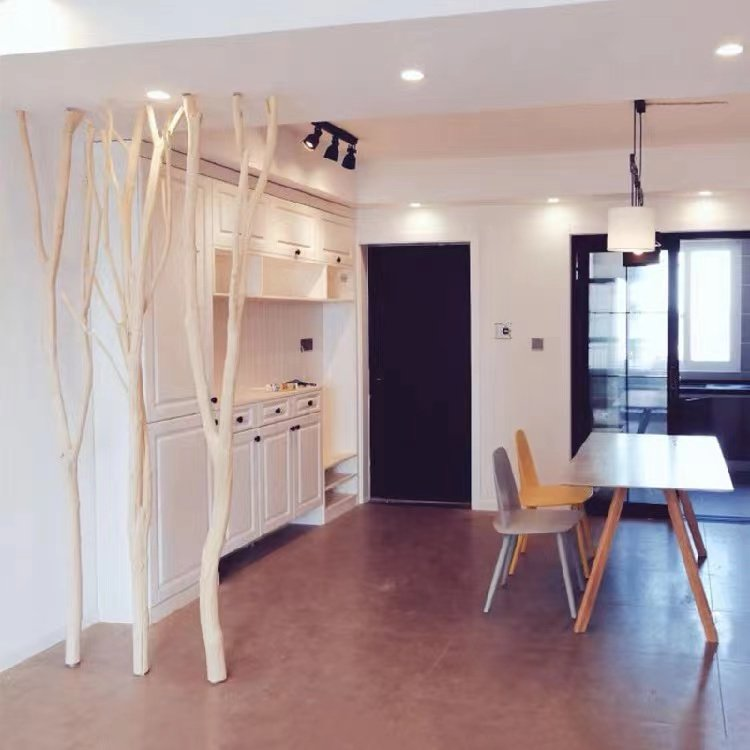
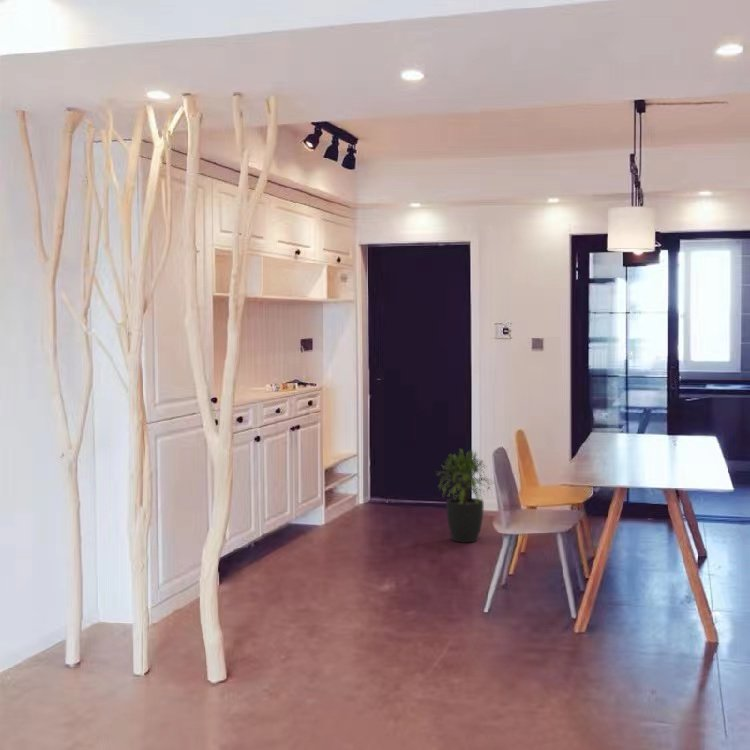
+ potted plant [436,448,495,544]
